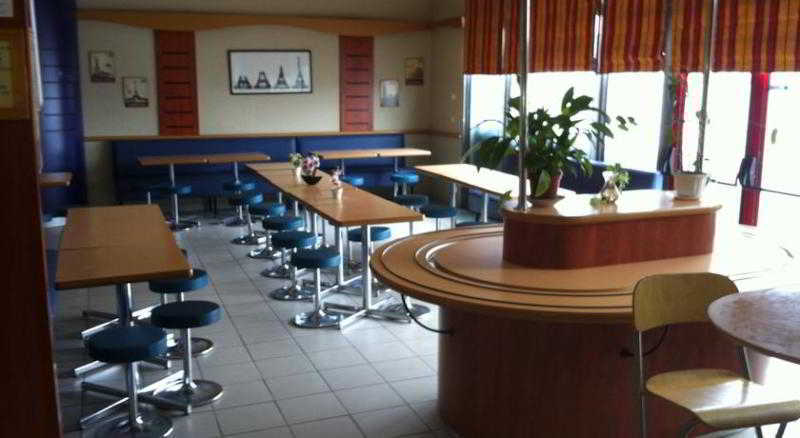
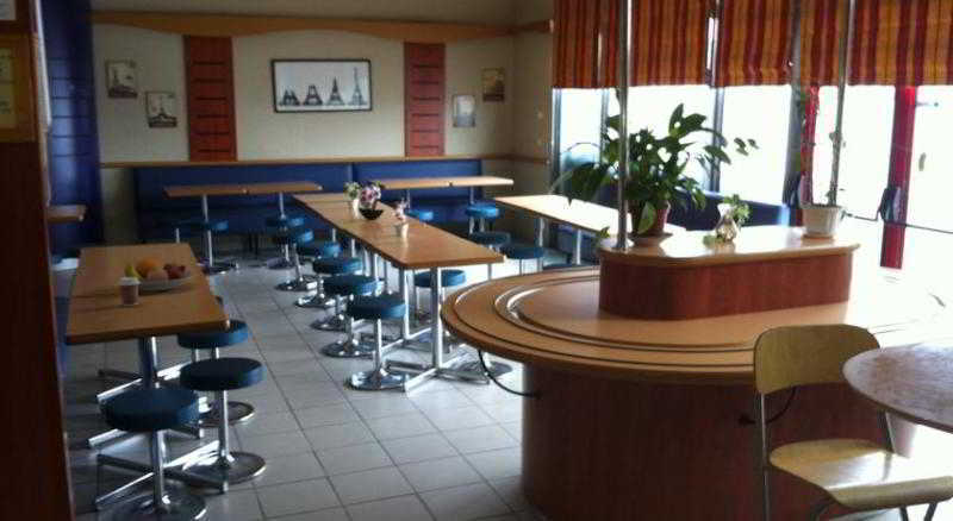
+ fruit bowl [119,257,197,293]
+ coffee cup [117,277,139,307]
